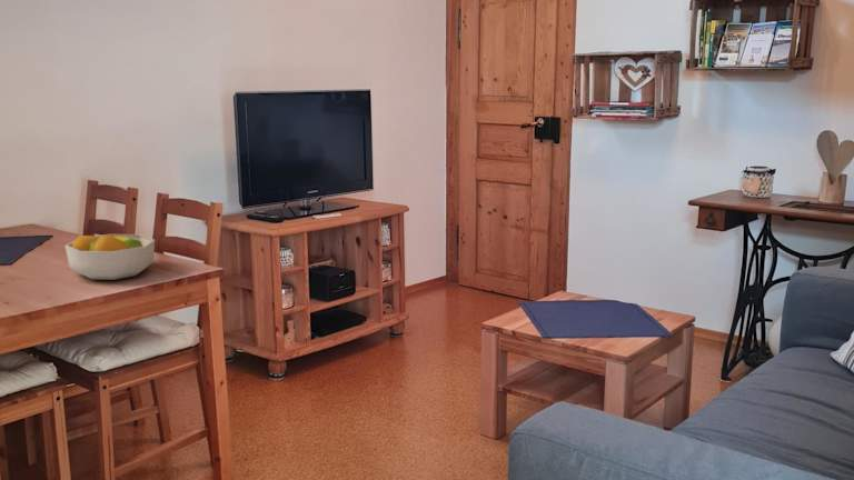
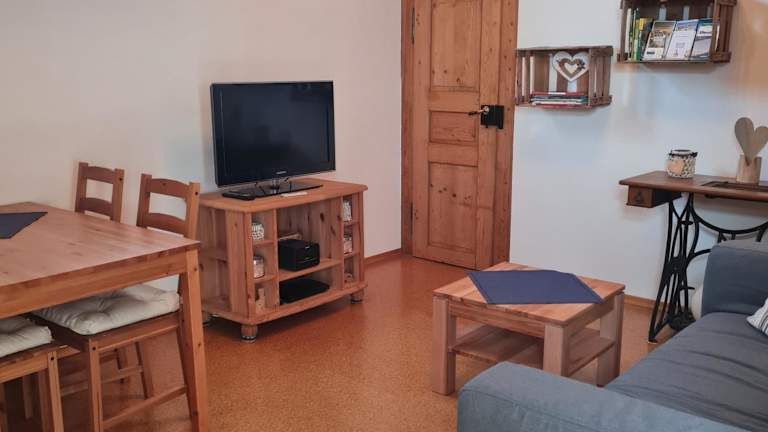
- fruit bowl [63,233,156,281]
